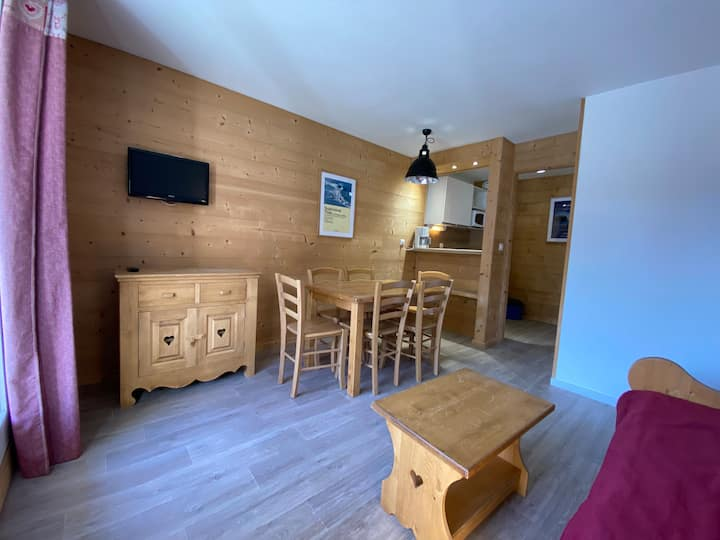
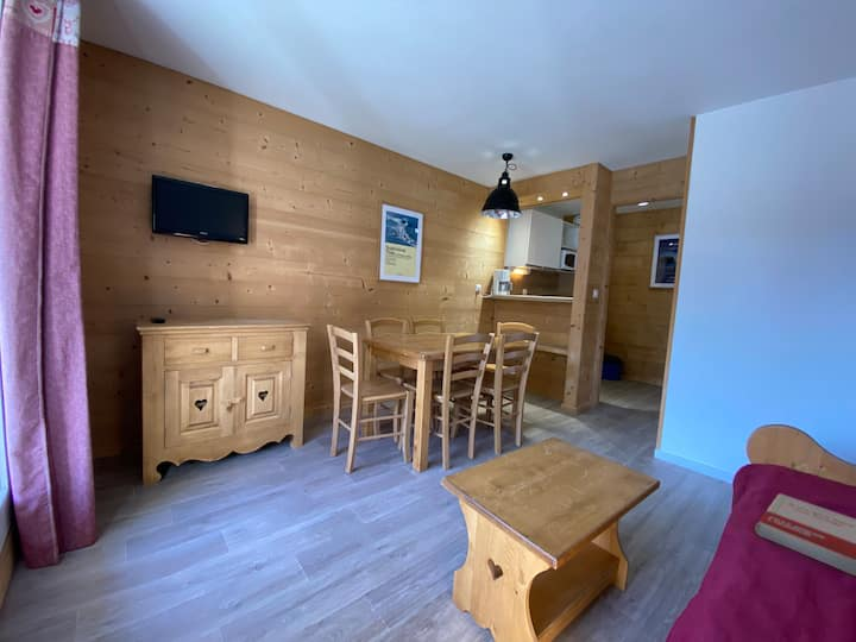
+ book [755,492,856,577]
